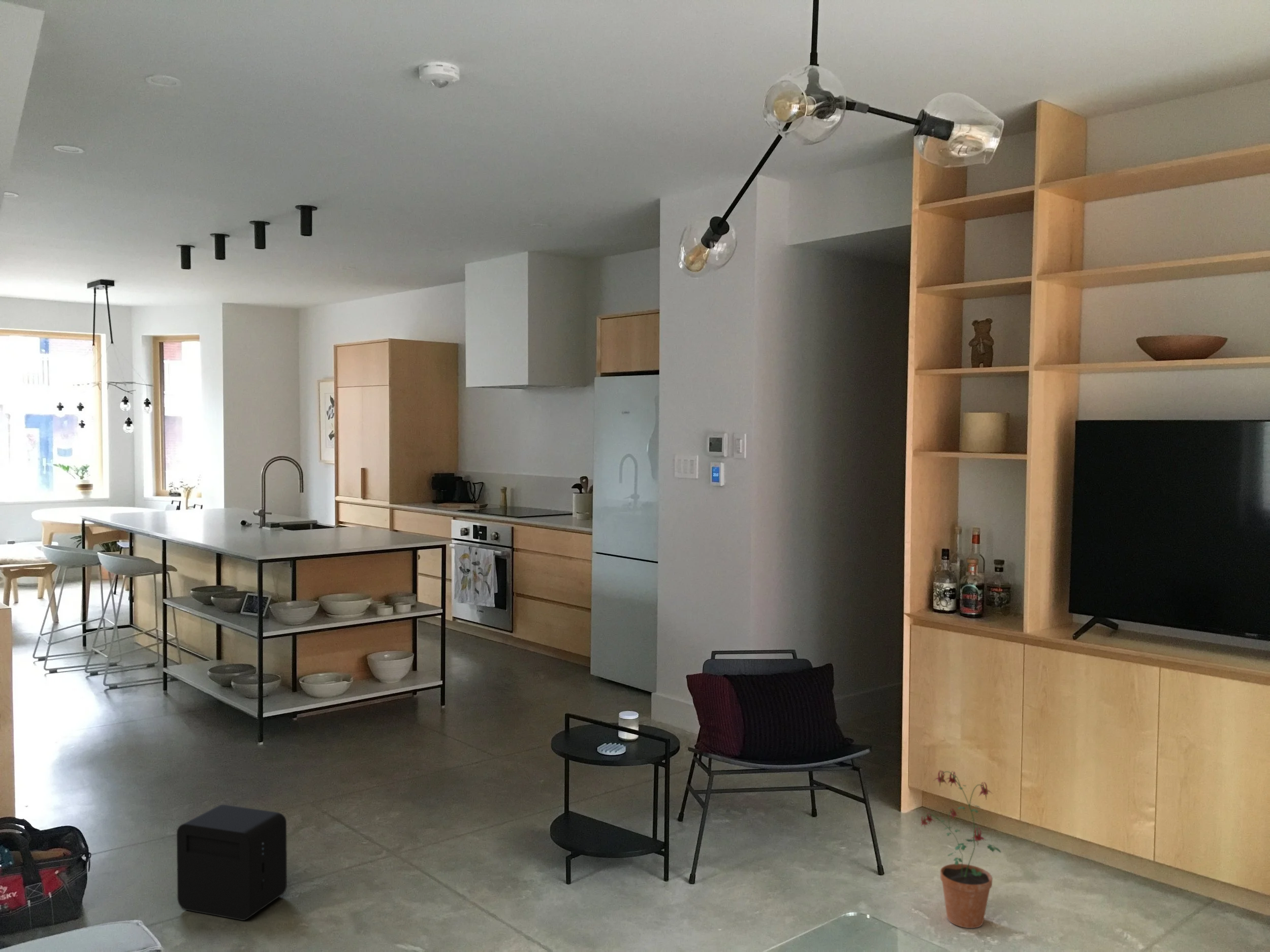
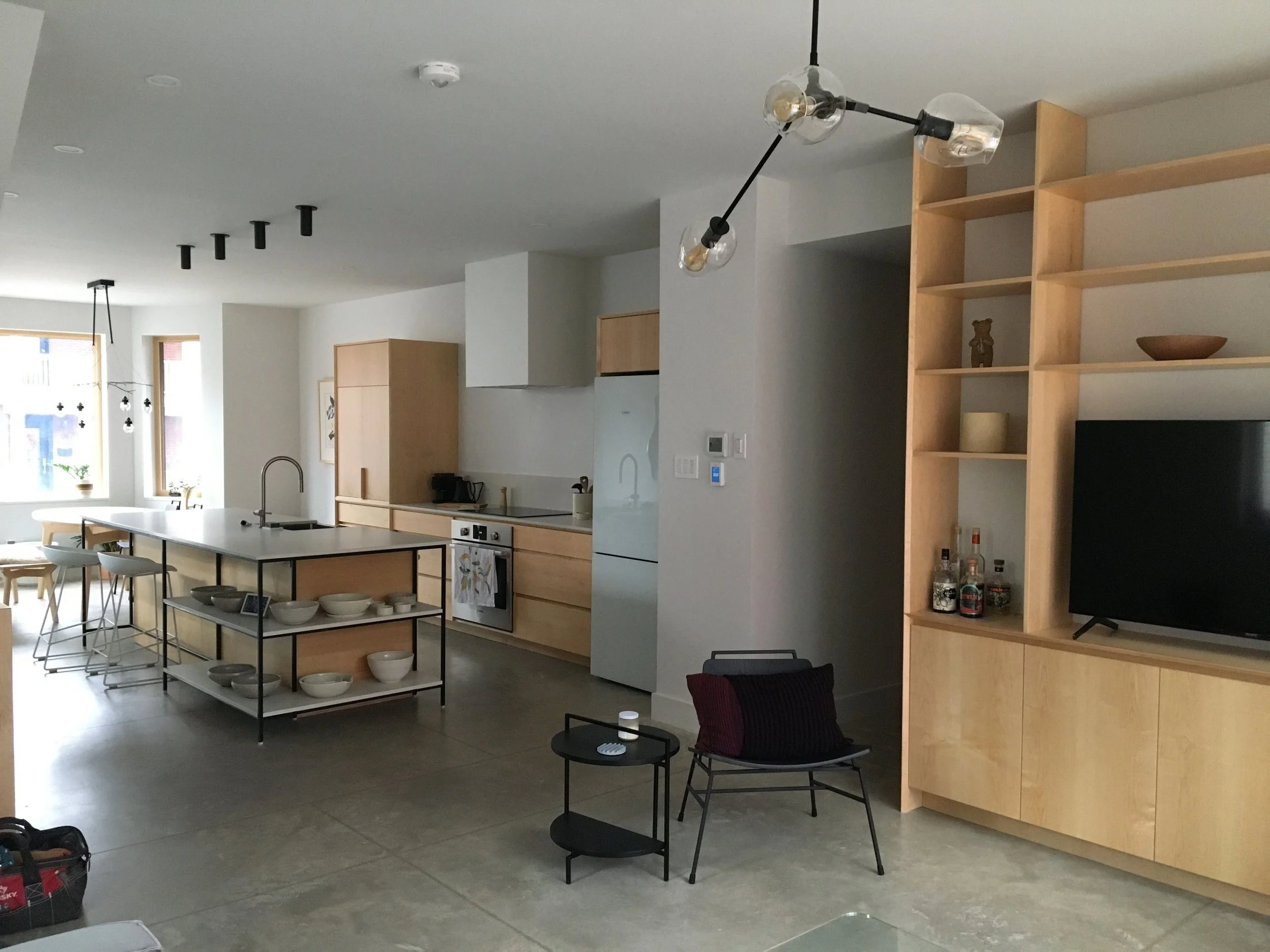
- potted plant [918,770,1002,929]
- air purifier [176,804,288,921]
